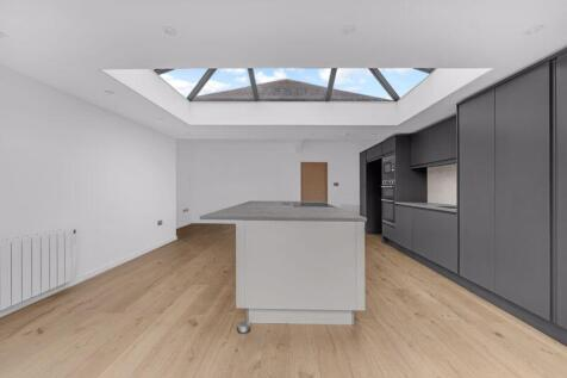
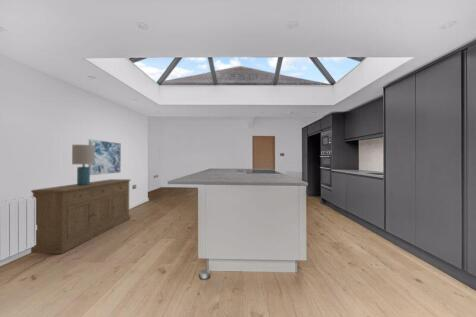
+ sideboard [30,178,132,255]
+ lamp [71,144,95,186]
+ wall art [87,138,122,176]
